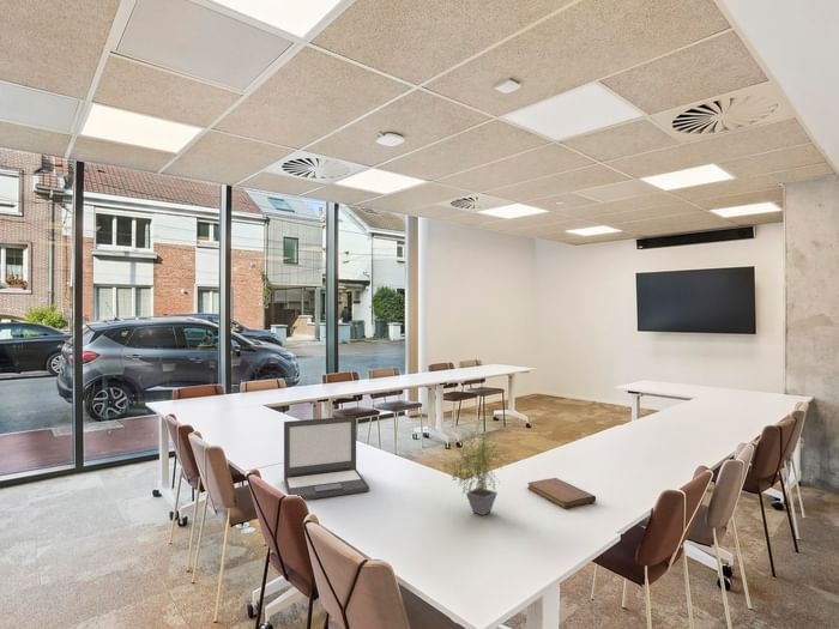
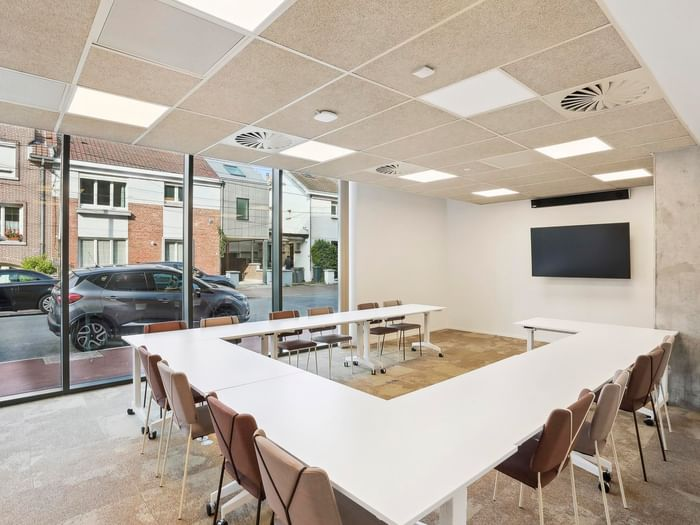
- notebook [526,477,597,509]
- potted plant [439,422,509,516]
- laptop [283,415,370,501]
